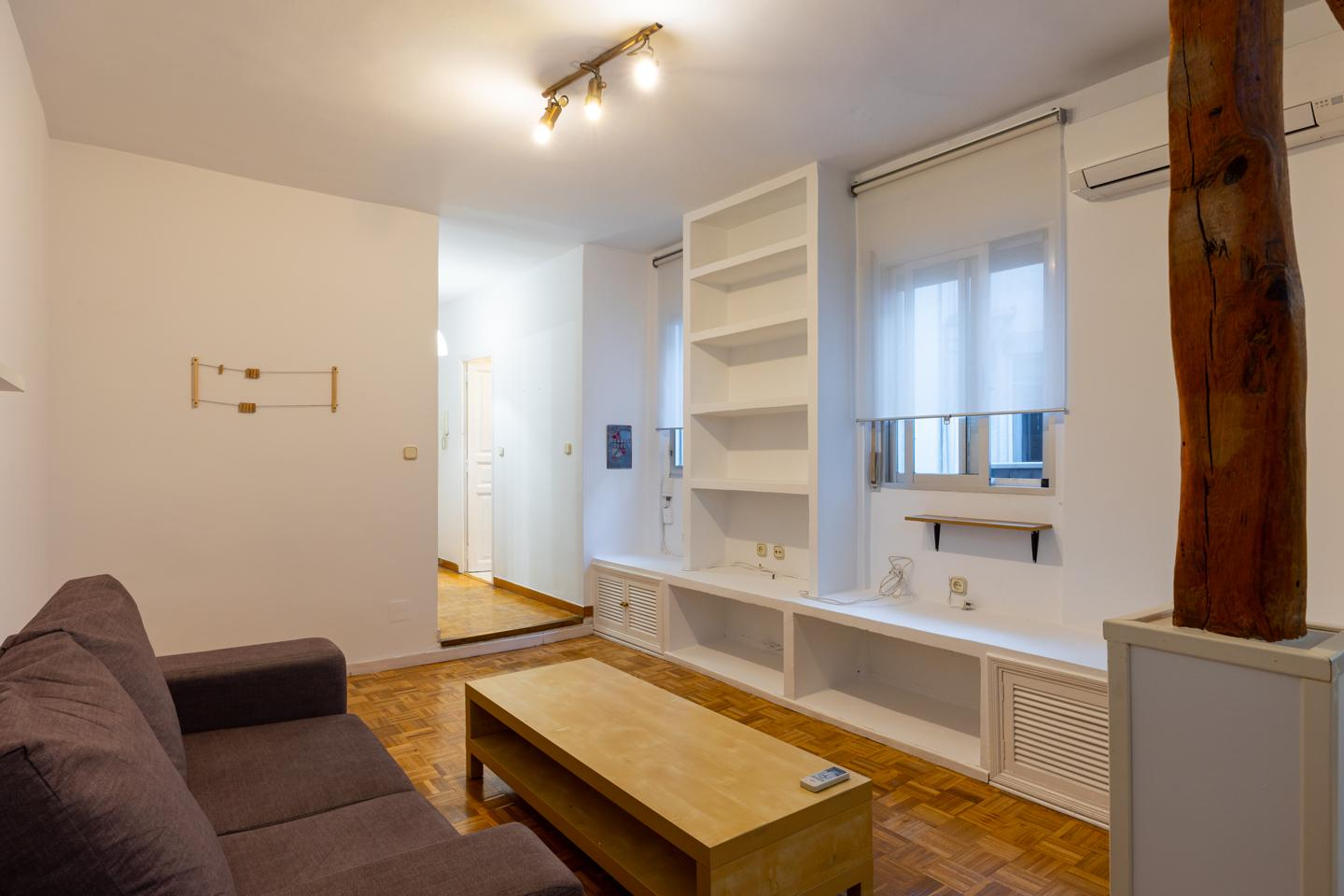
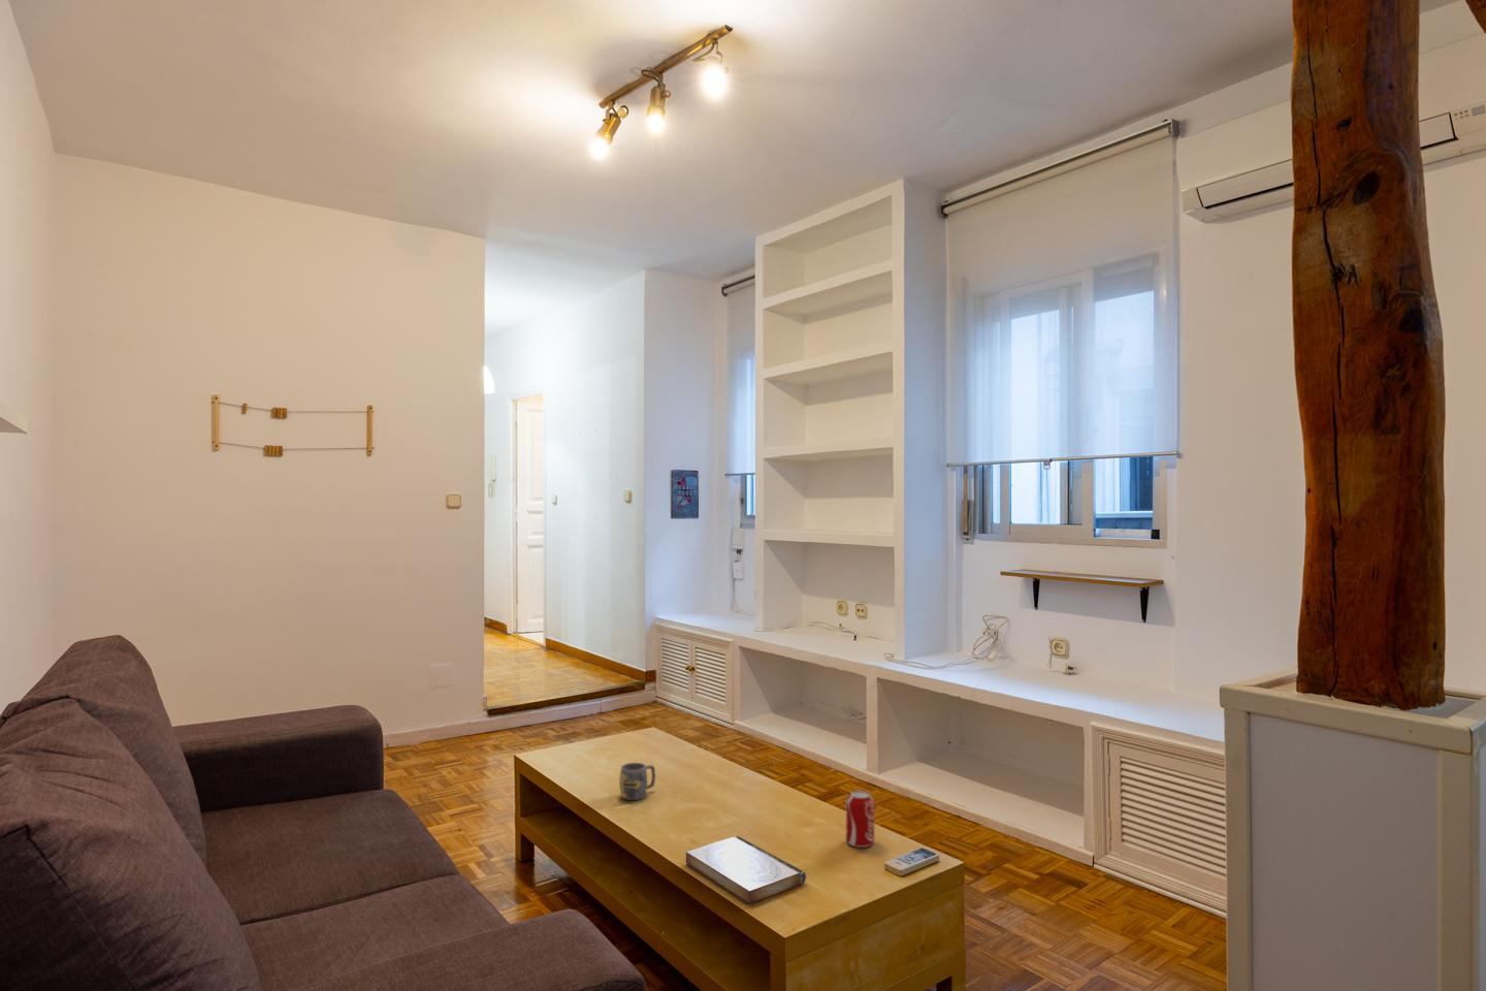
+ beverage can [845,790,875,848]
+ mug [618,762,657,801]
+ book [686,835,807,906]
